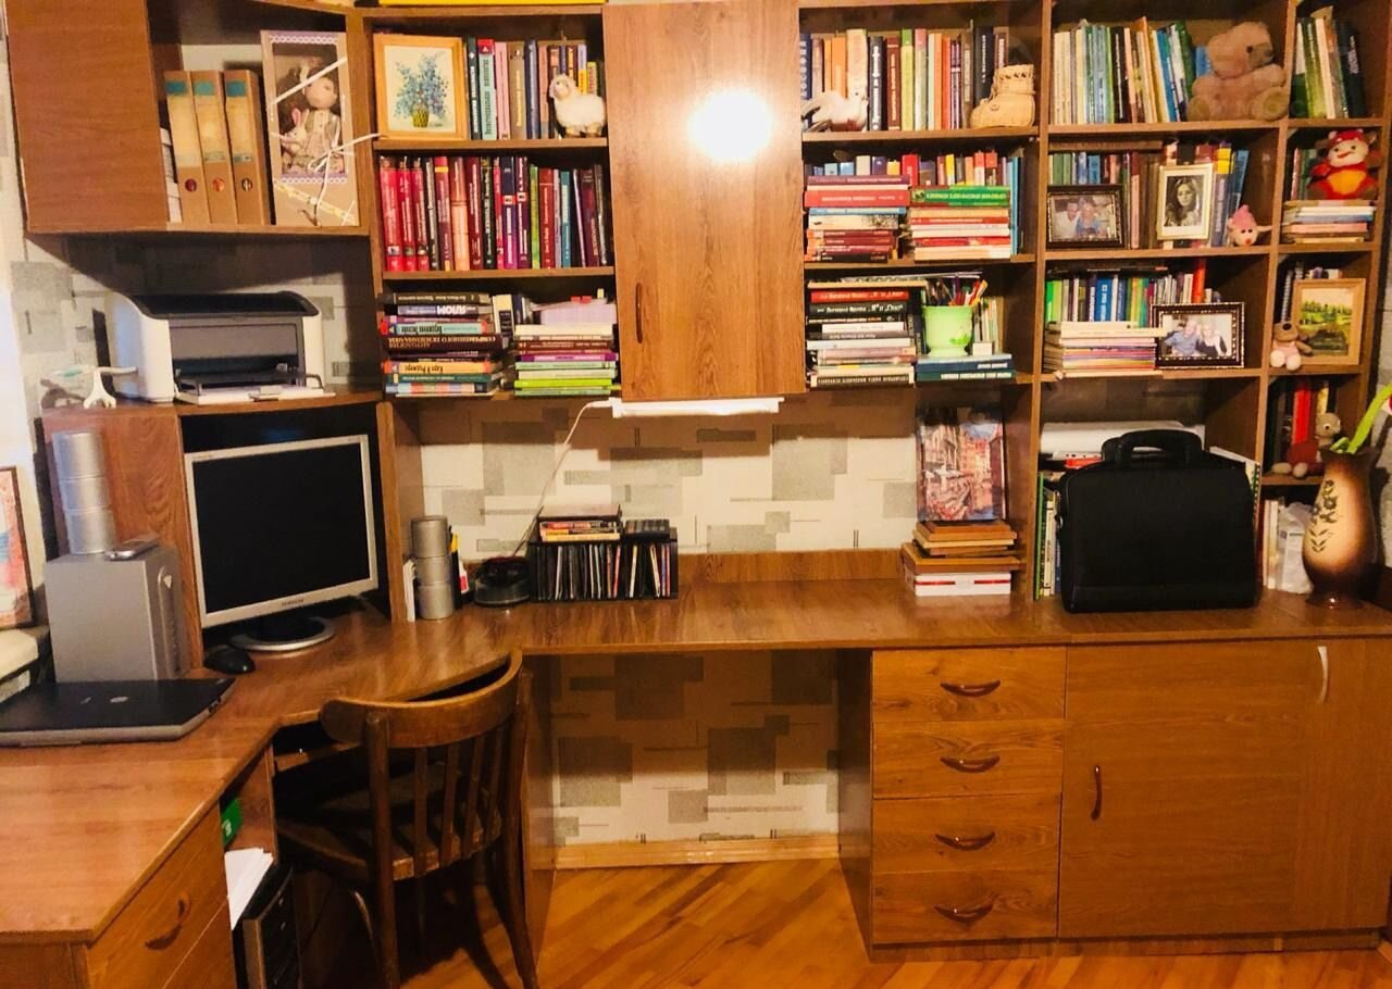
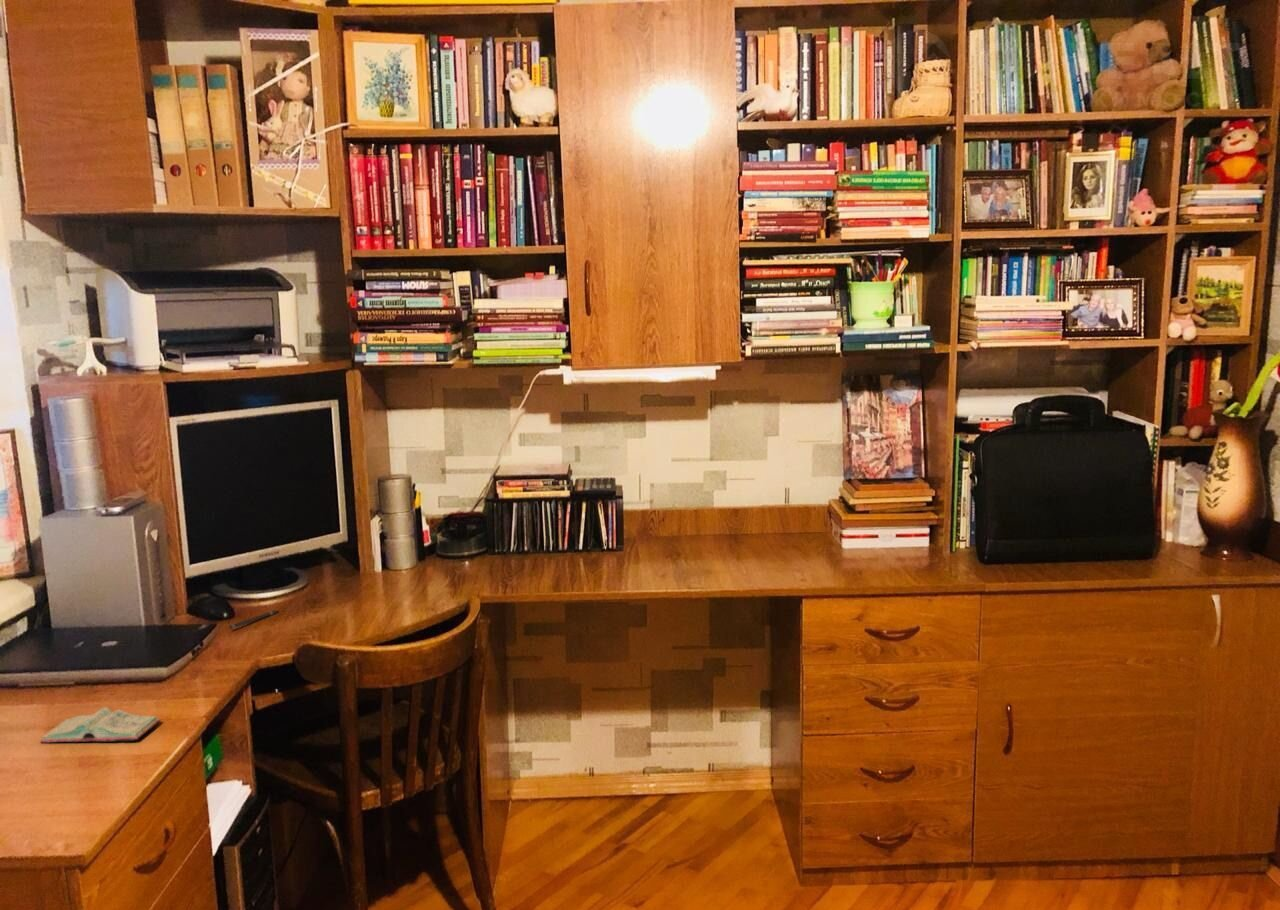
+ book [38,706,161,744]
+ pen [228,609,280,630]
